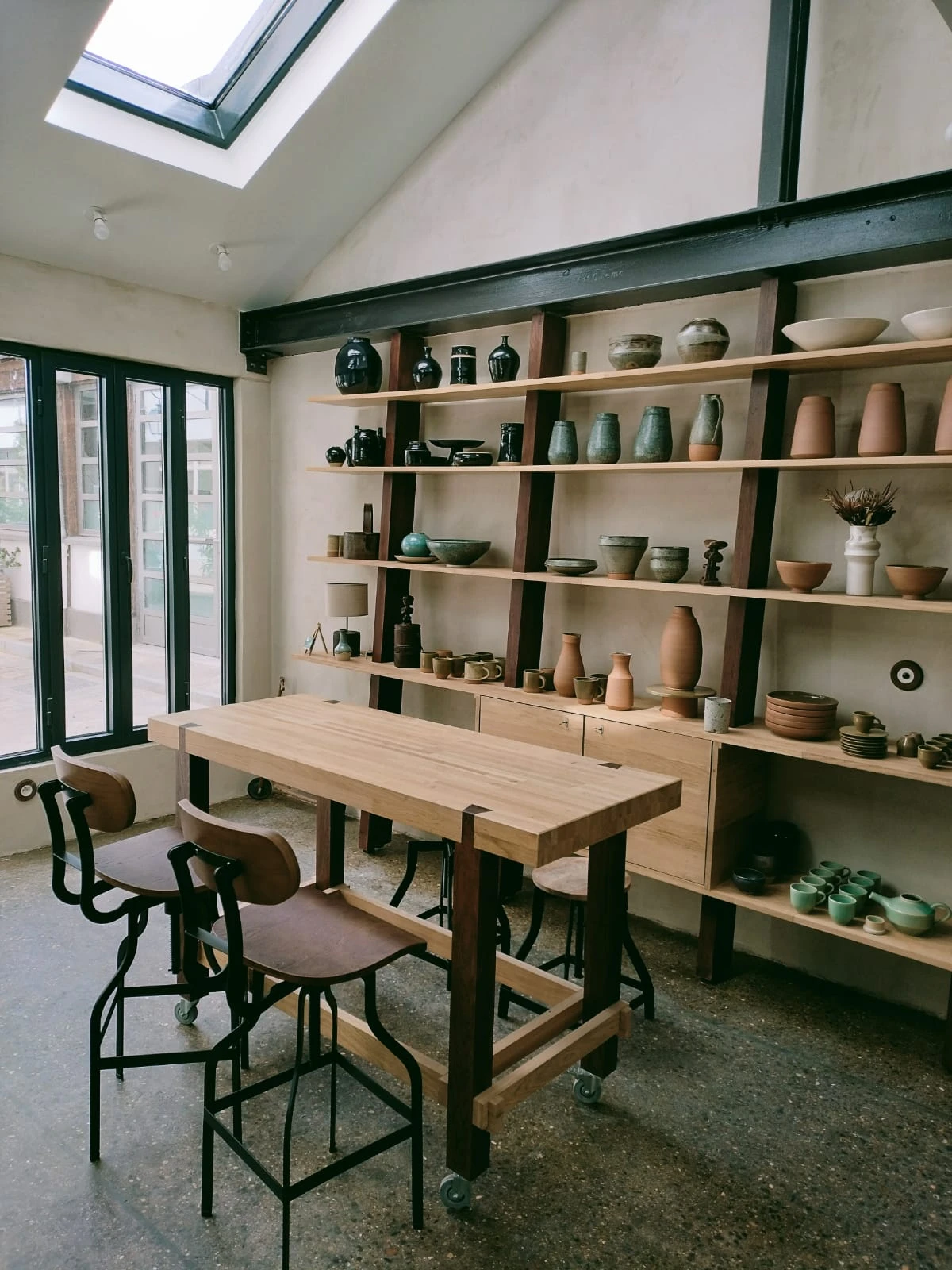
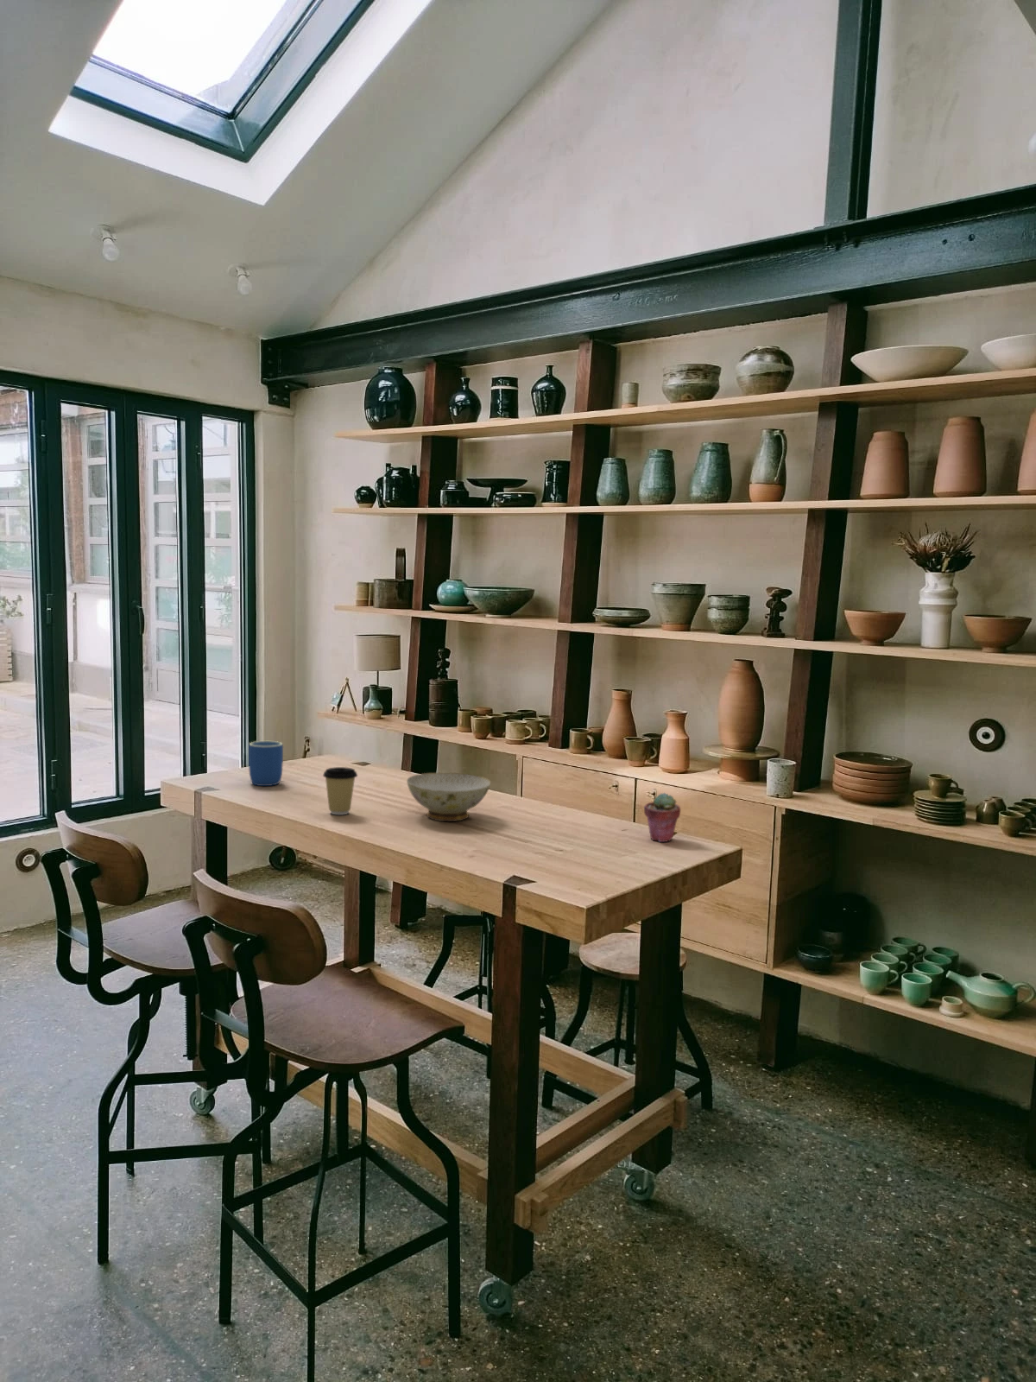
+ ceramic bowl [406,773,491,823]
+ mug [248,740,284,787]
+ potted succulent [643,792,681,843]
+ coffee cup [322,766,358,815]
